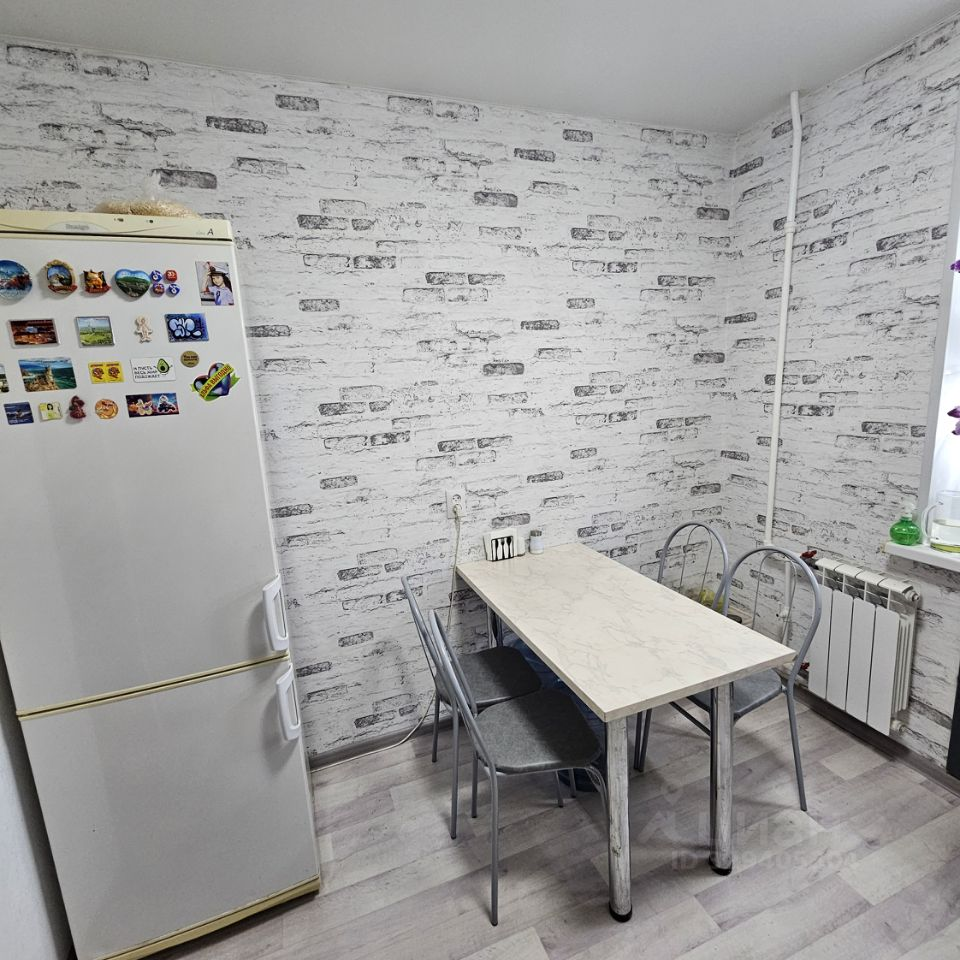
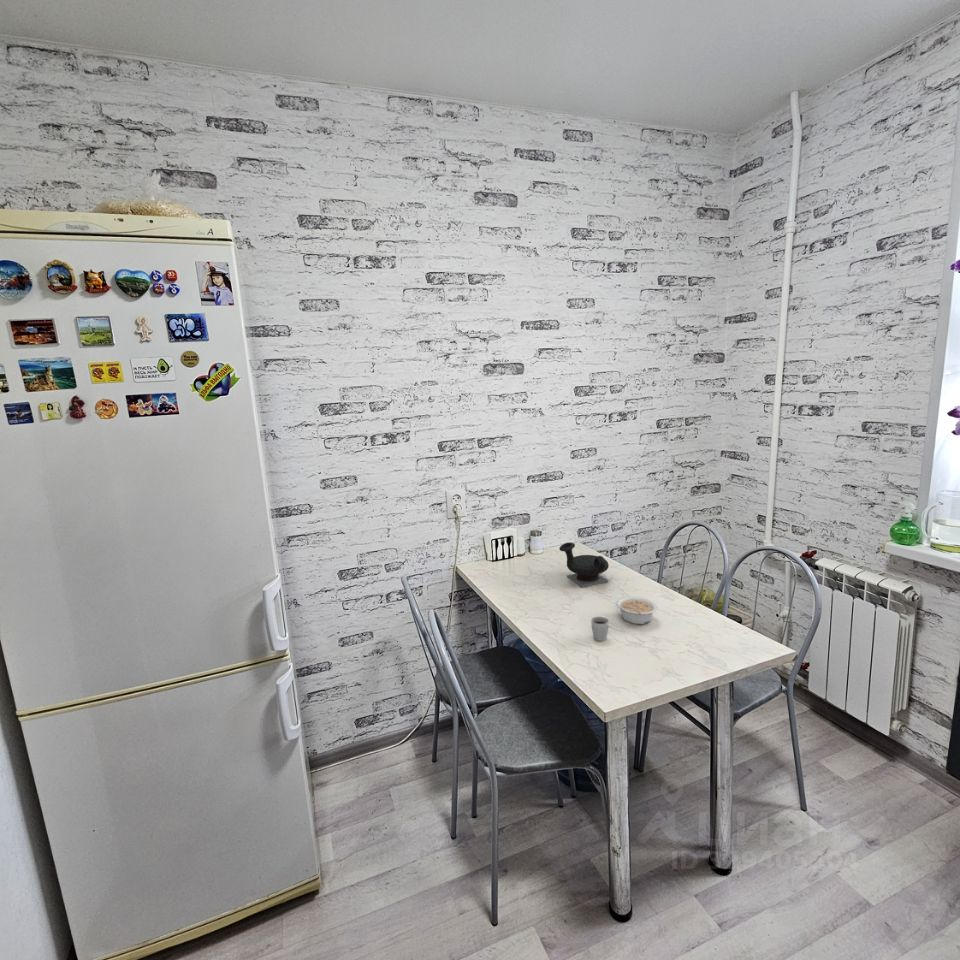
+ cup [590,616,610,642]
+ teapot [558,542,610,588]
+ legume [615,595,658,625]
